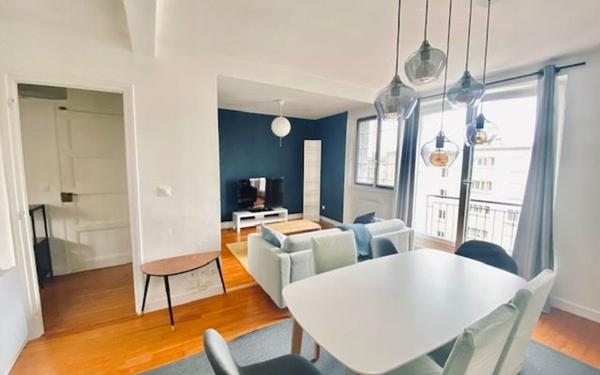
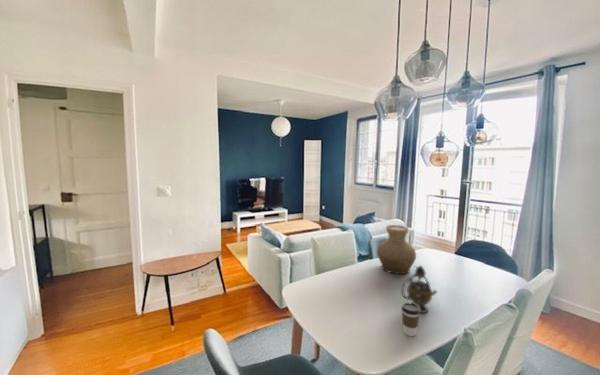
+ vase [376,224,417,275]
+ coffee cup [401,302,420,337]
+ teapot [400,264,438,314]
